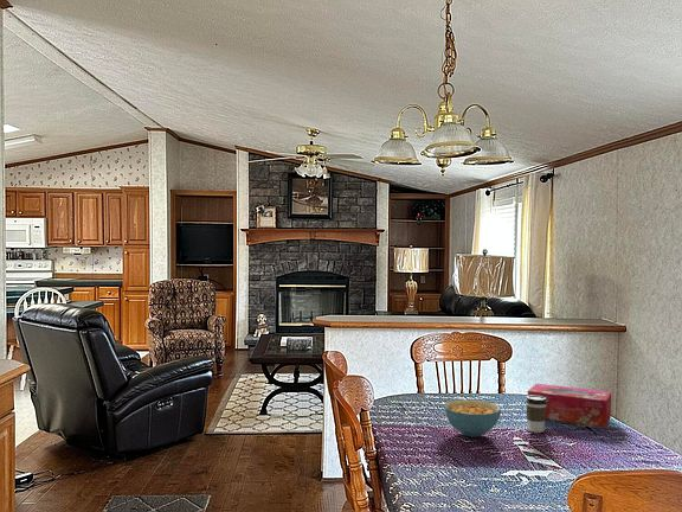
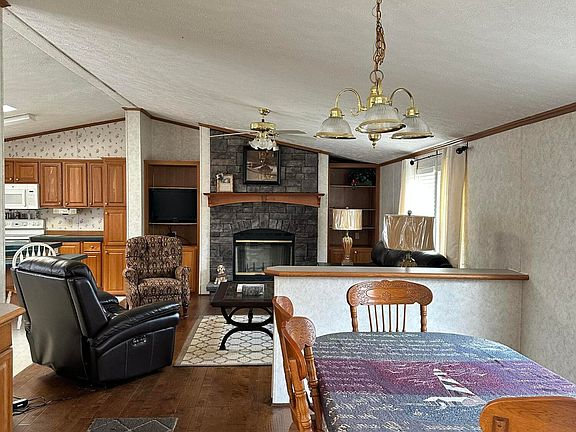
- coffee cup [525,395,547,434]
- tissue box [527,383,612,428]
- cereal bowl [443,398,502,437]
